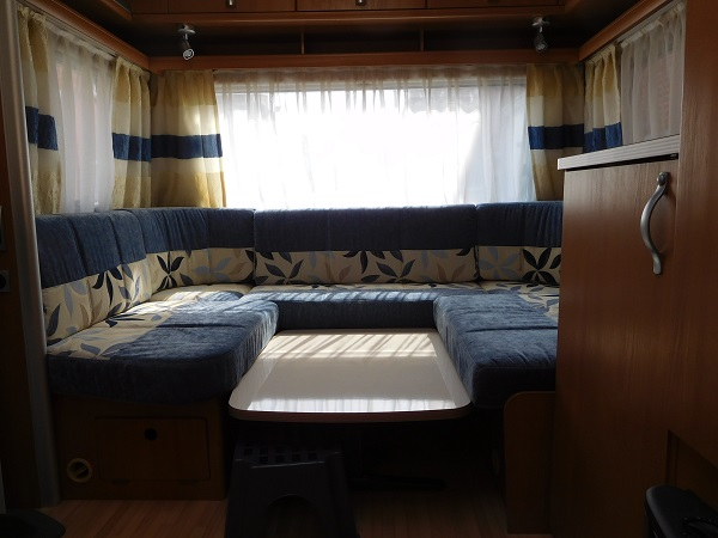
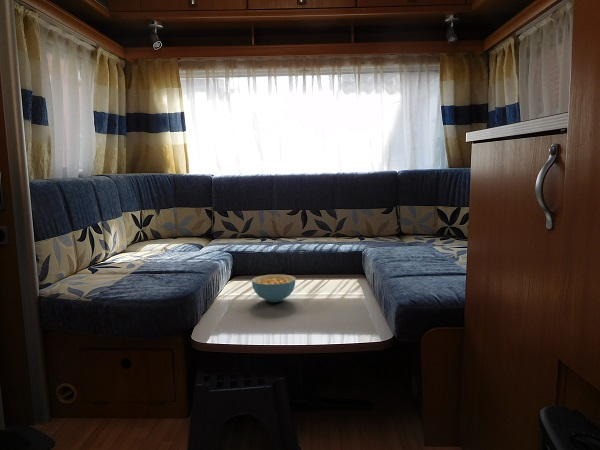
+ cereal bowl [251,273,296,303]
